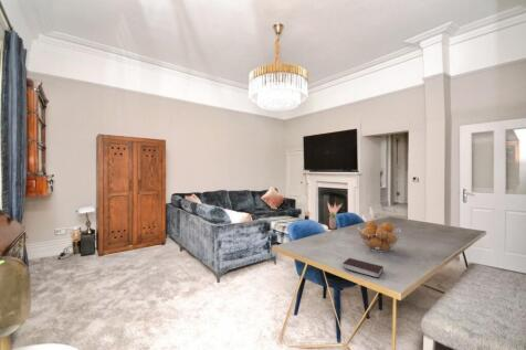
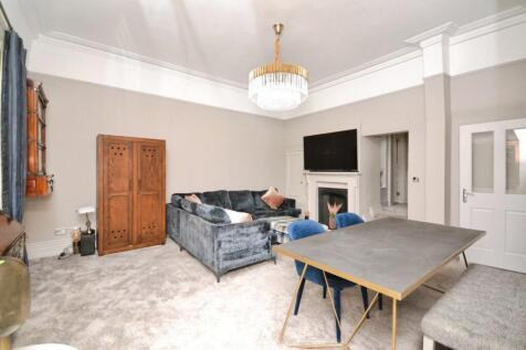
- fruit basket [357,220,401,254]
- book [341,257,385,279]
